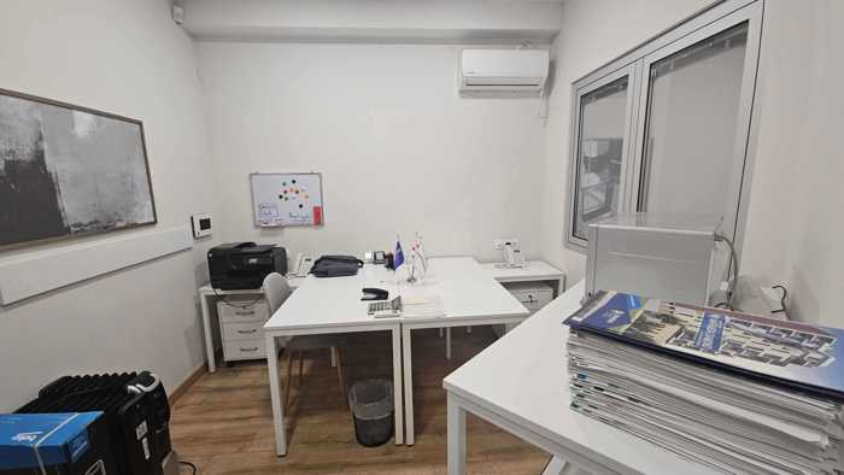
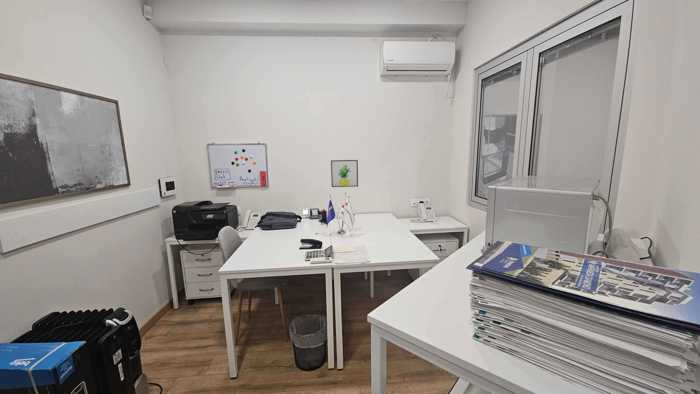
+ wall art [330,159,359,188]
